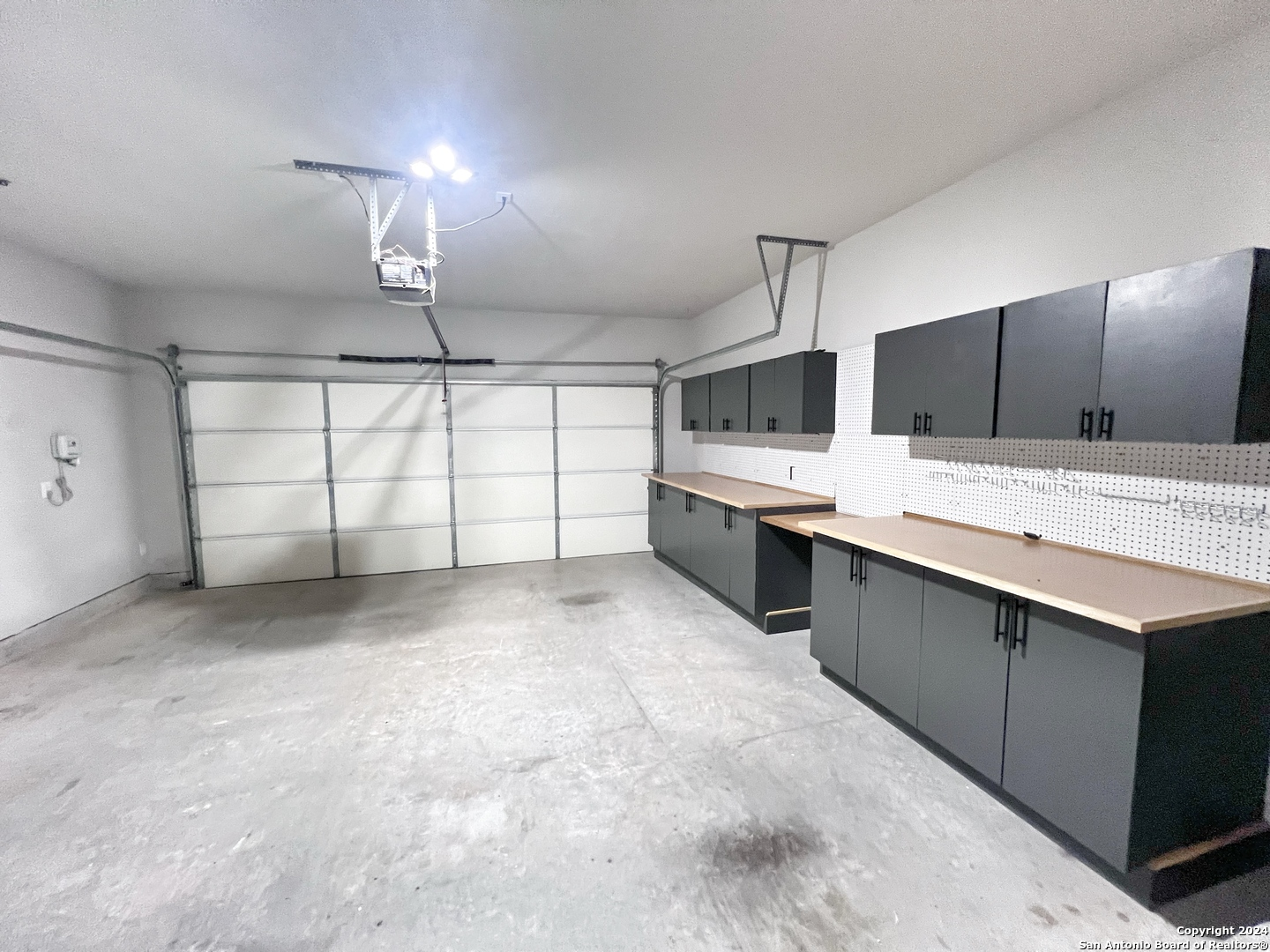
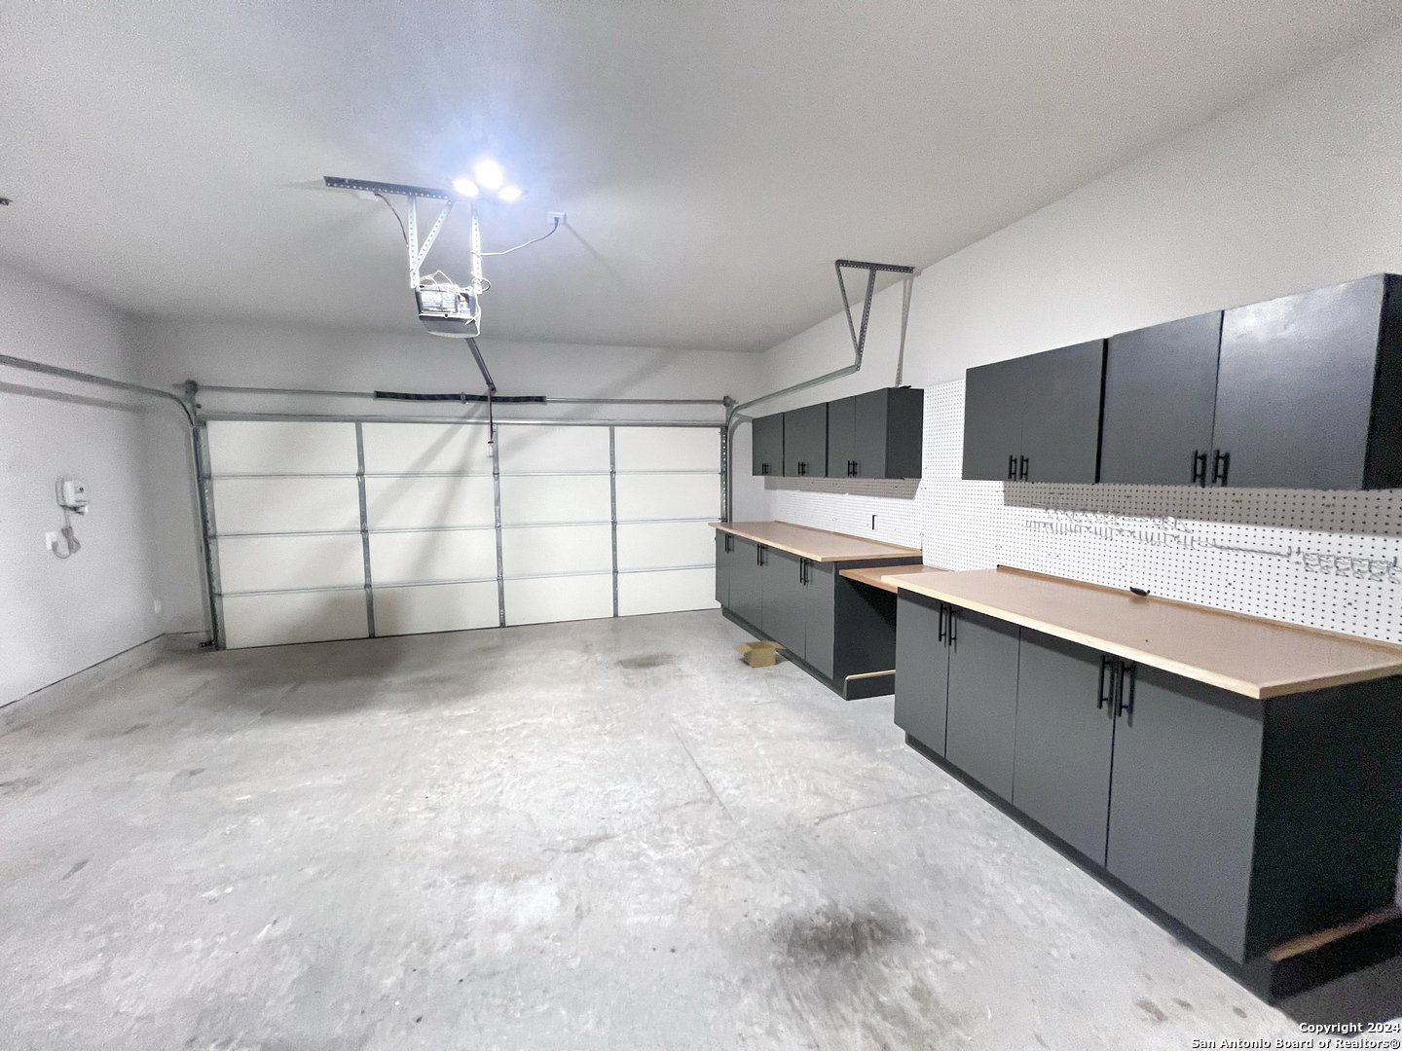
+ cardboard box [732,639,787,669]
